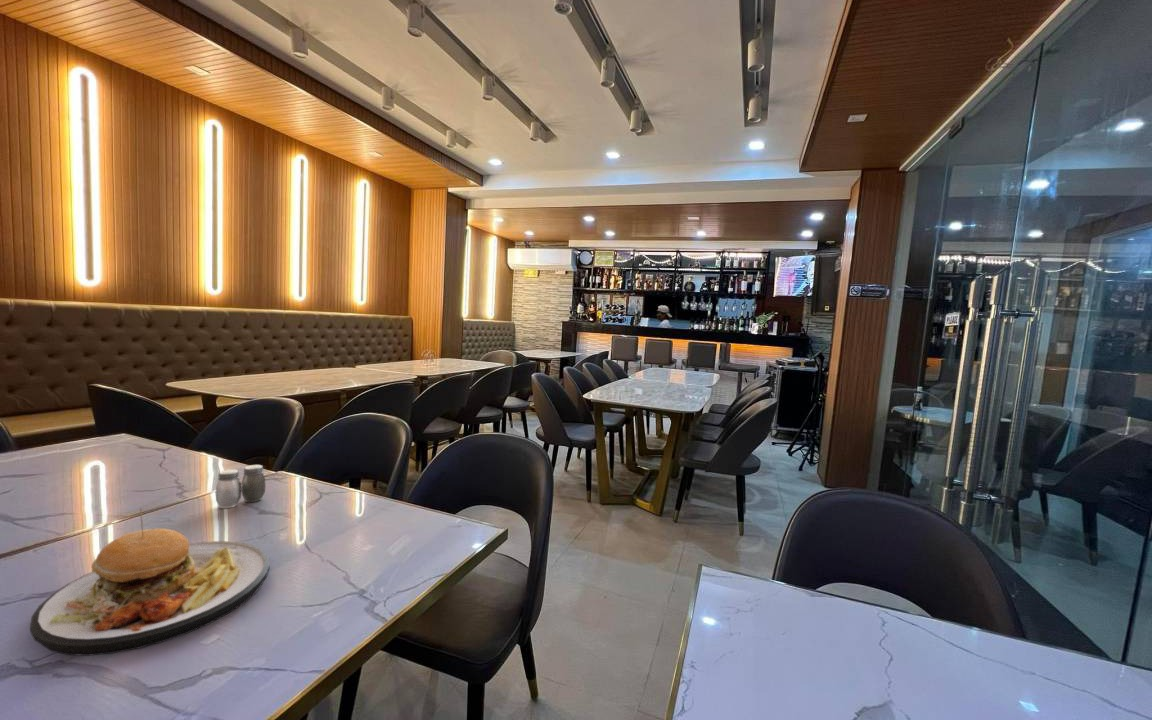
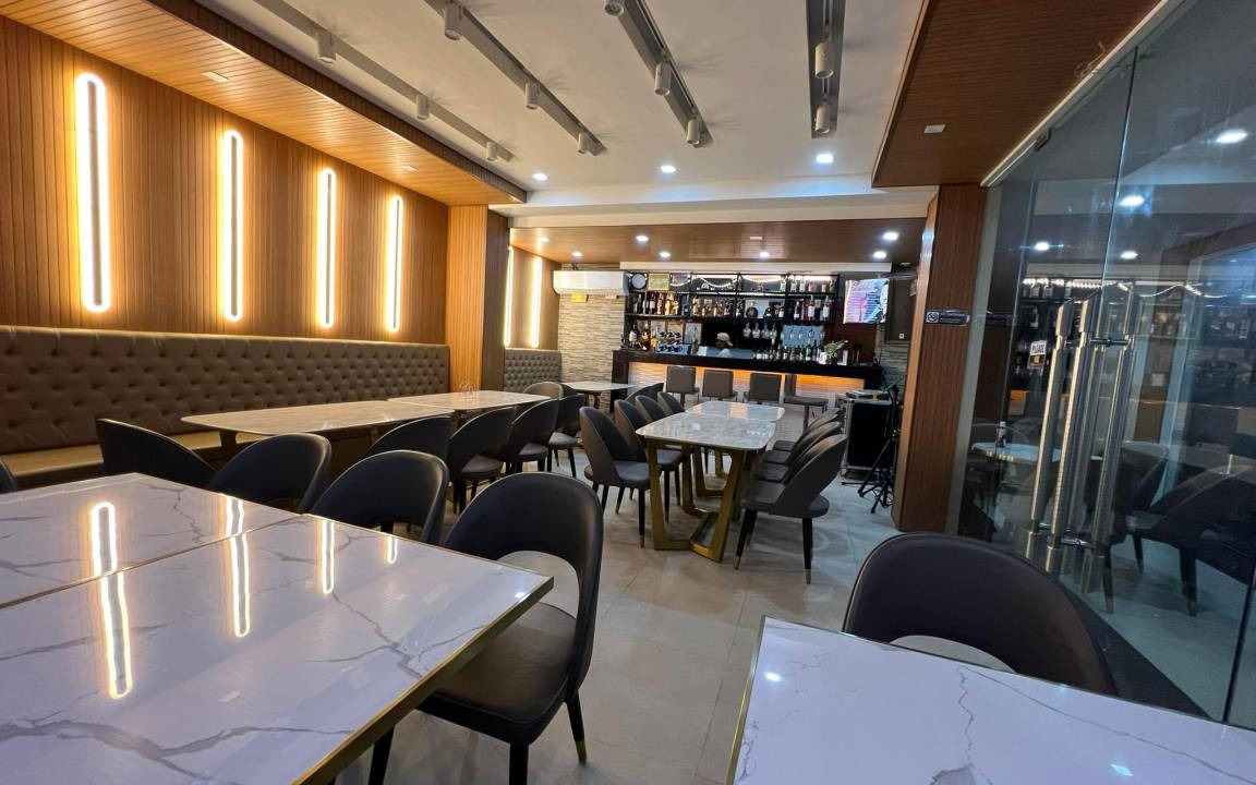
- plate [29,507,271,657]
- salt and pepper shaker [215,464,266,509]
